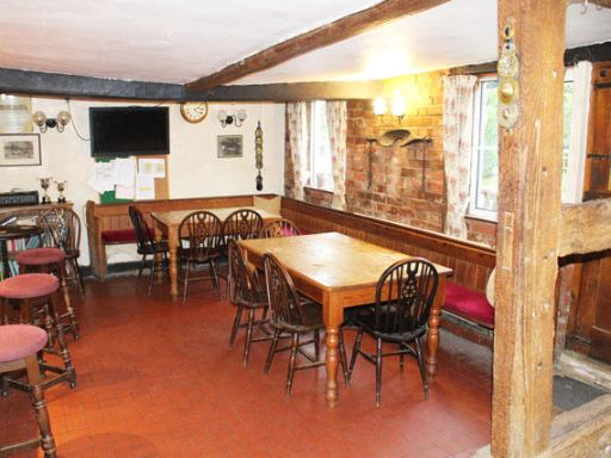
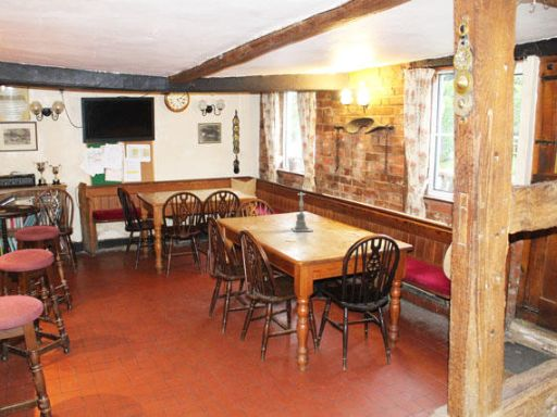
+ candle holder [290,192,315,232]
